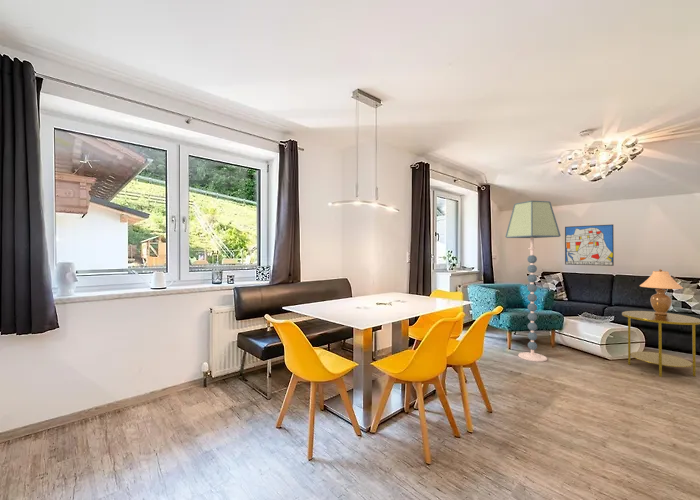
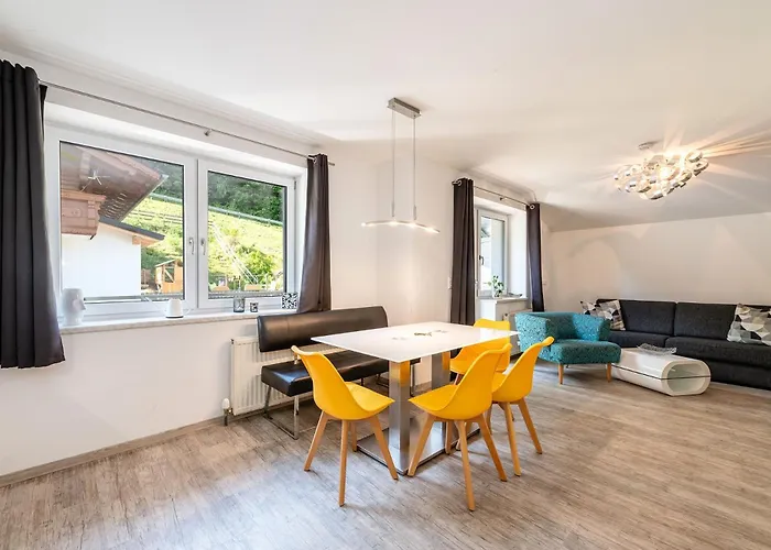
- wall art [564,224,615,267]
- floor lamp [504,200,562,363]
- side table [621,310,700,378]
- table lamp [639,268,684,315]
